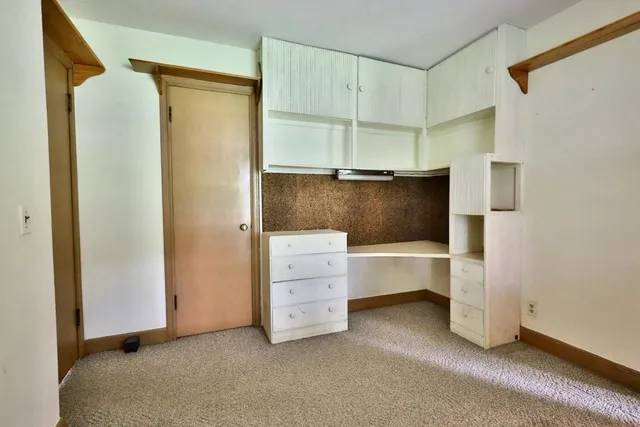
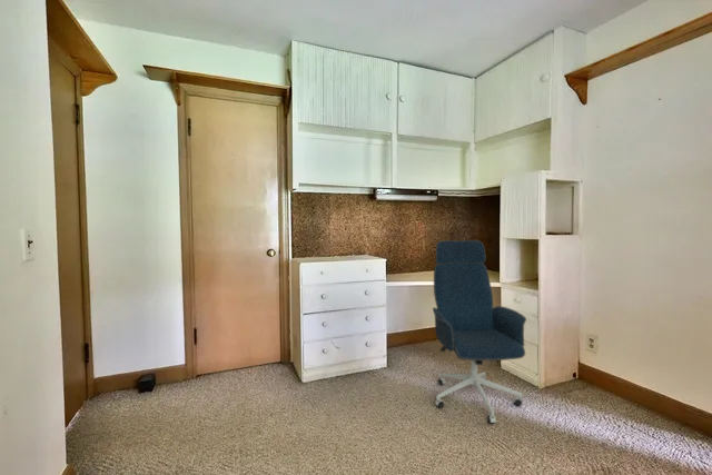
+ office chair [432,239,527,425]
